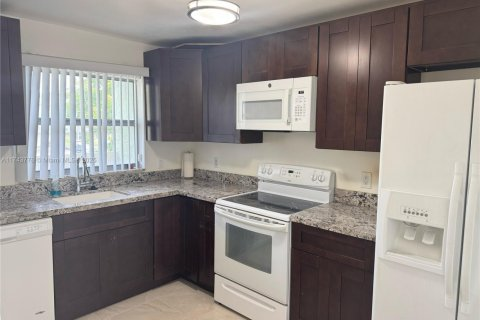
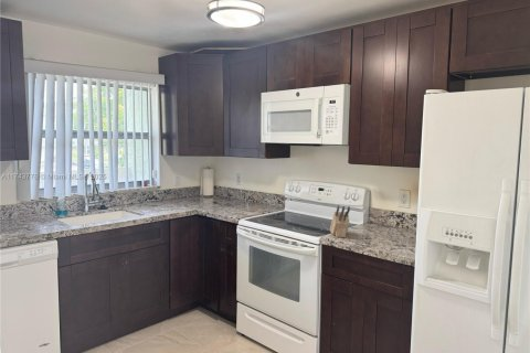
+ knife block [329,204,351,238]
